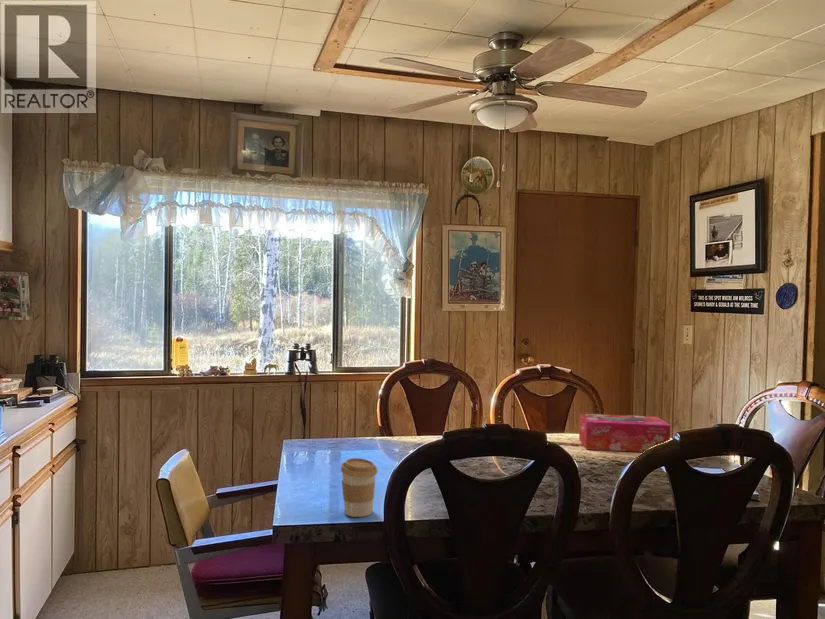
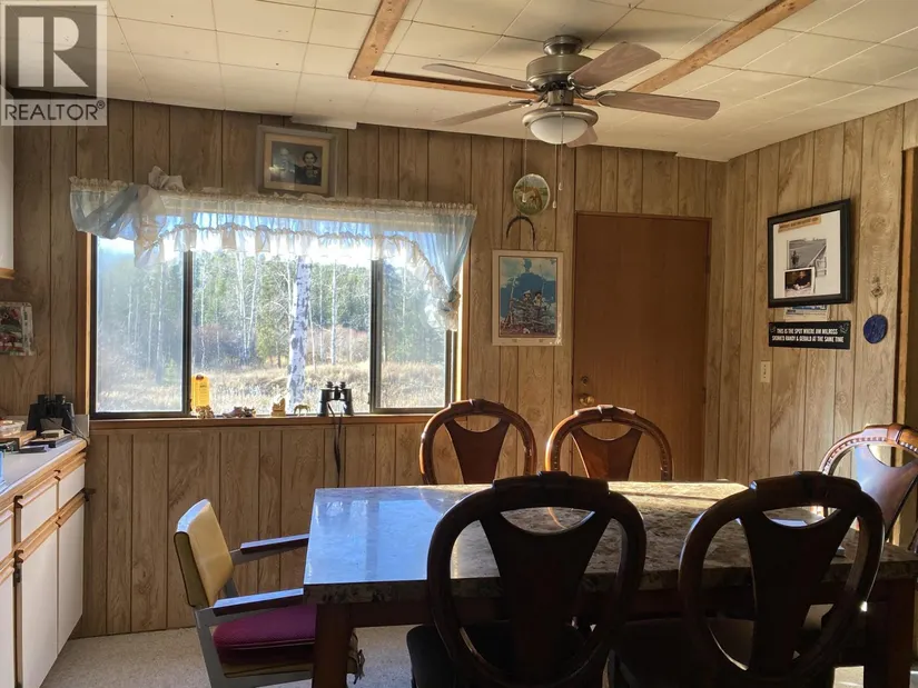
- tissue box [578,413,671,453]
- coffee cup [340,457,378,518]
